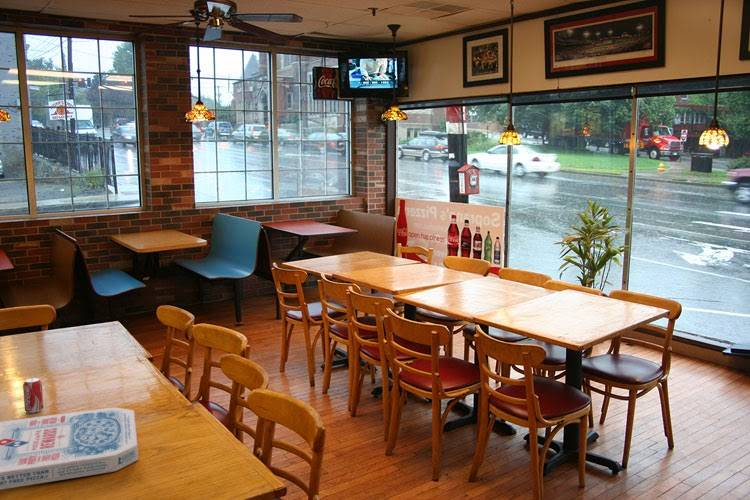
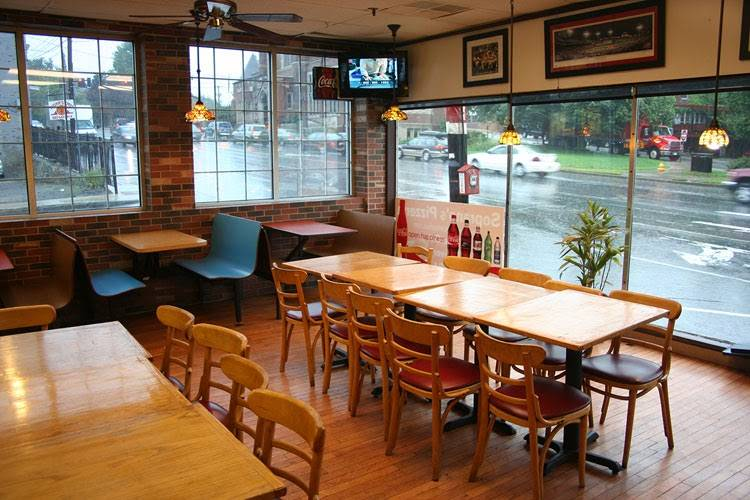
- pizza box [0,406,139,491]
- soda can [22,377,45,414]
